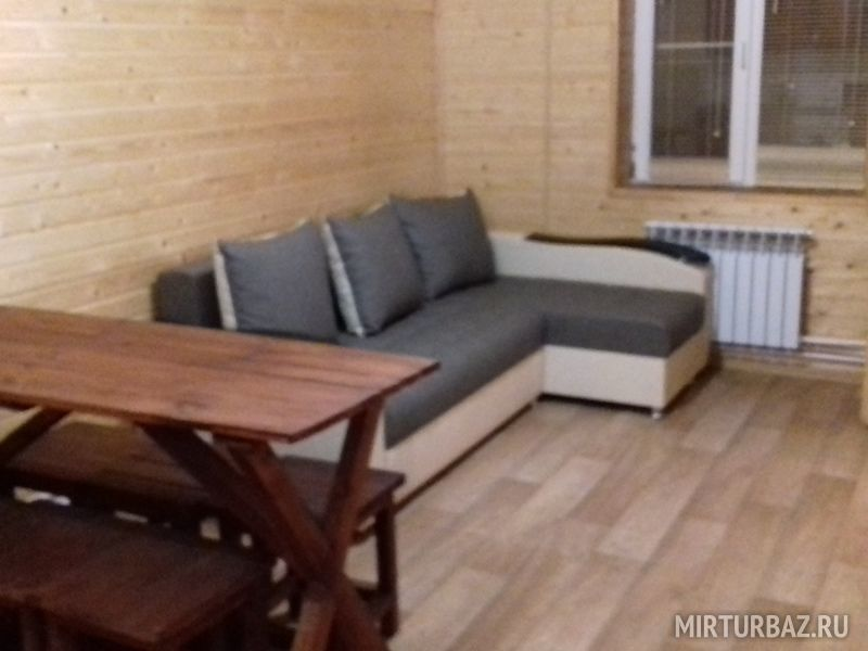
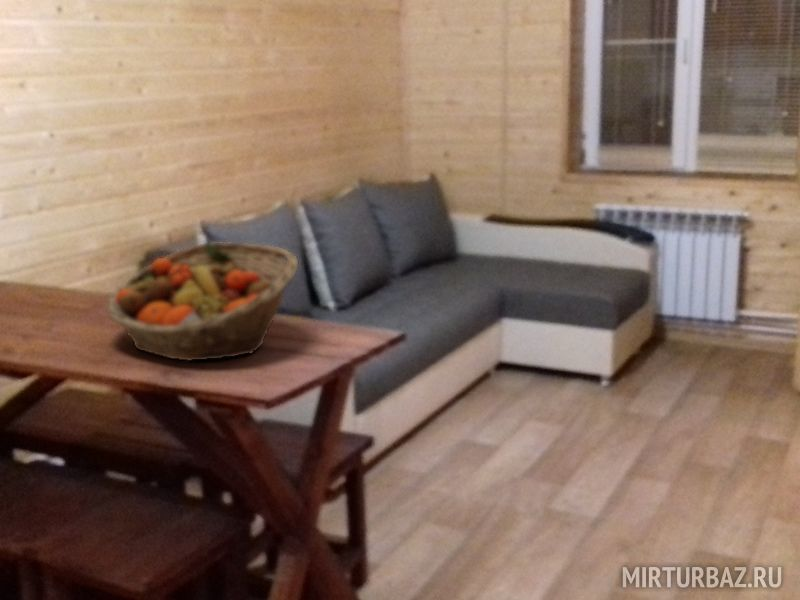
+ fruit basket [106,241,299,362]
